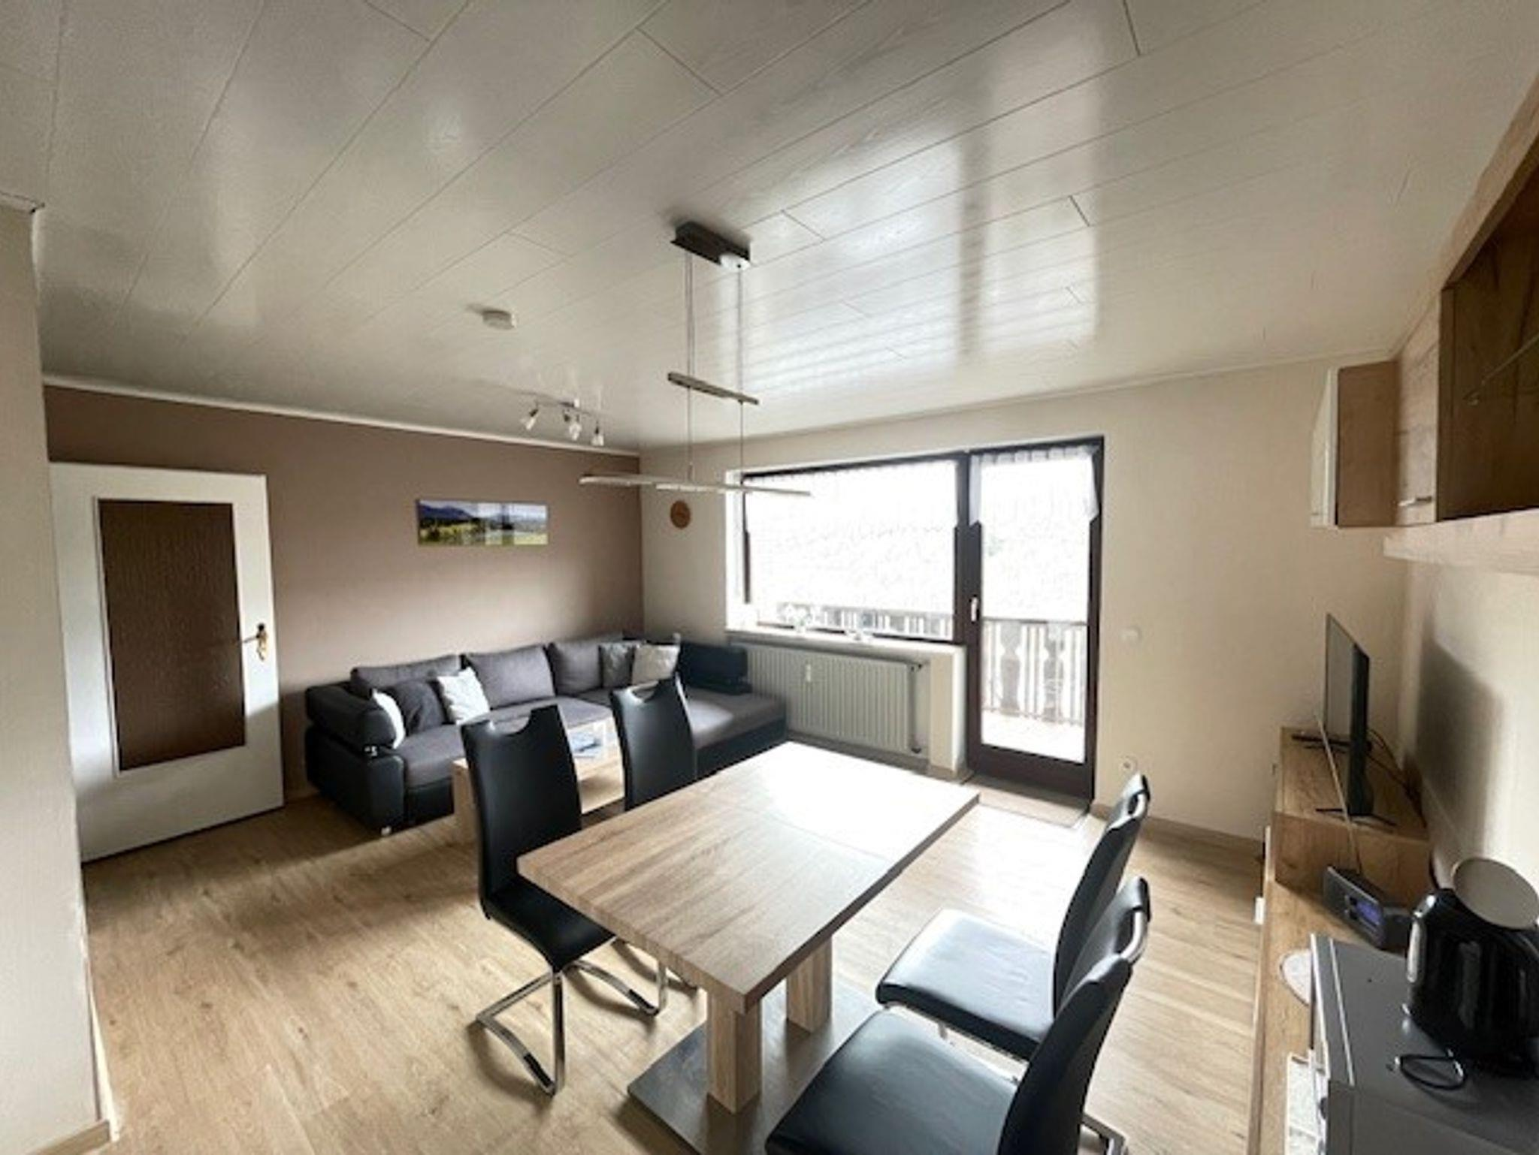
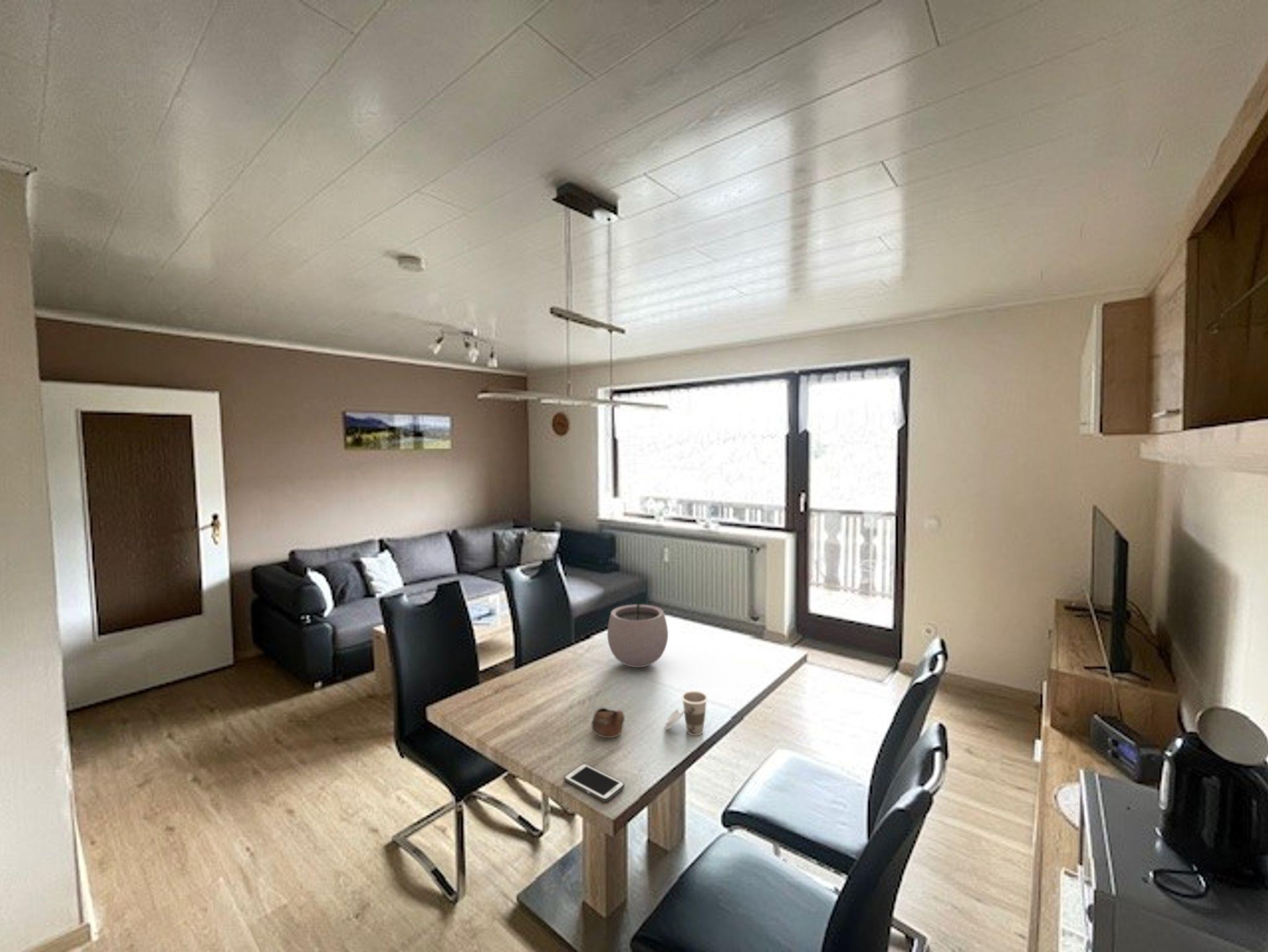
+ cell phone [563,763,625,803]
+ cup [591,707,625,738]
+ plant pot [607,590,669,668]
+ cup [664,690,708,737]
